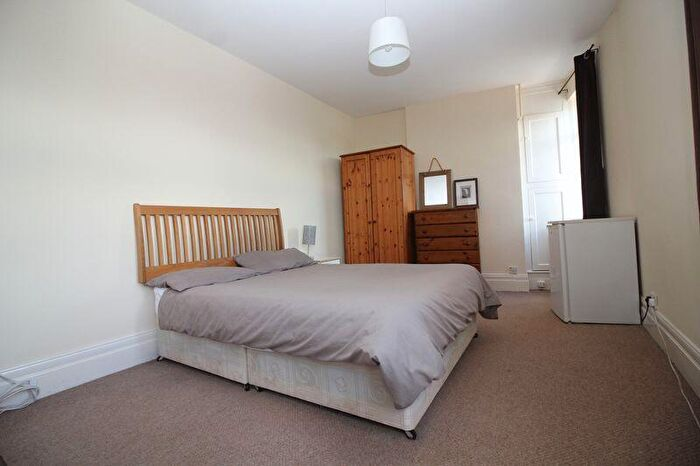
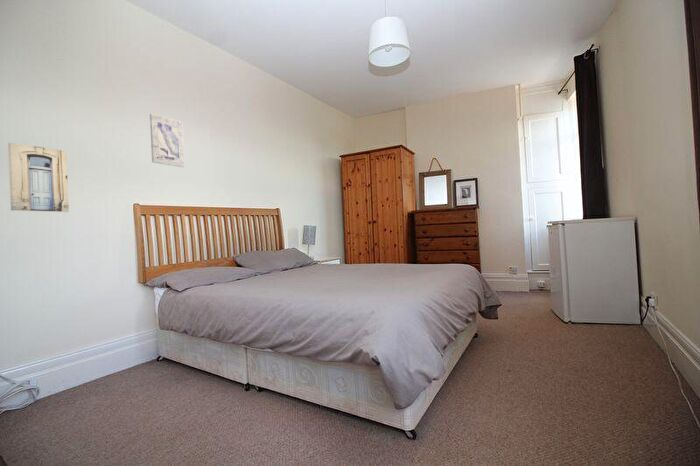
+ wall art [7,142,70,213]
+ wall art [149,113,185,168]
